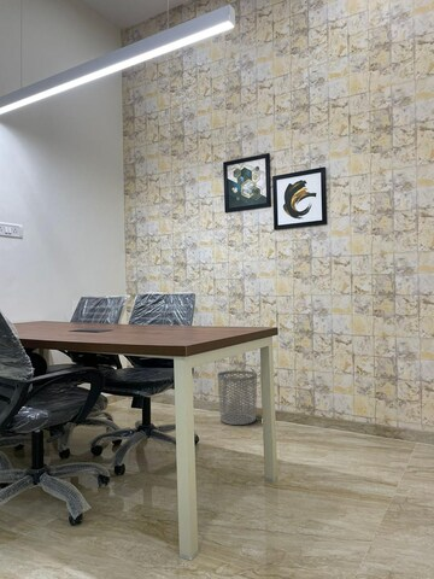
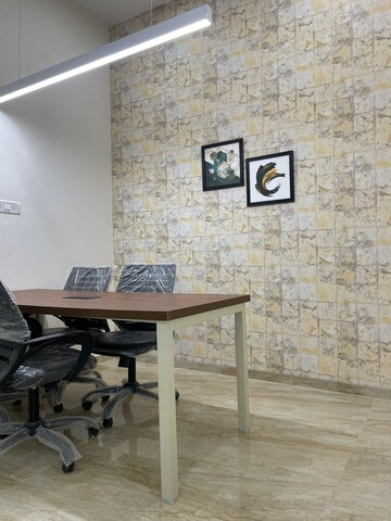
- waste bin [217,369,258,426]
